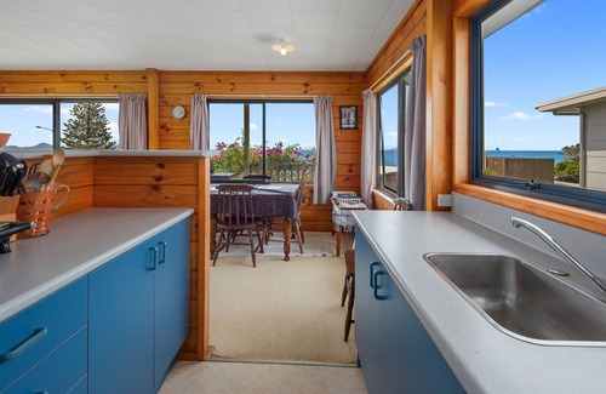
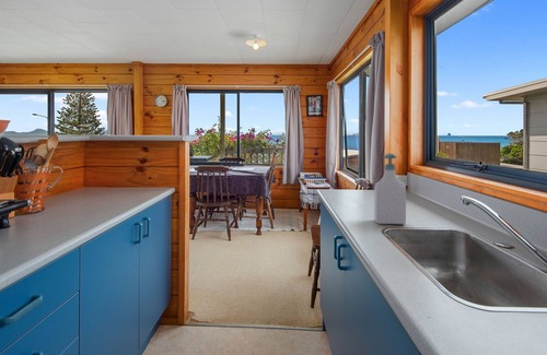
+ soap bottle [373,152,407,225]
